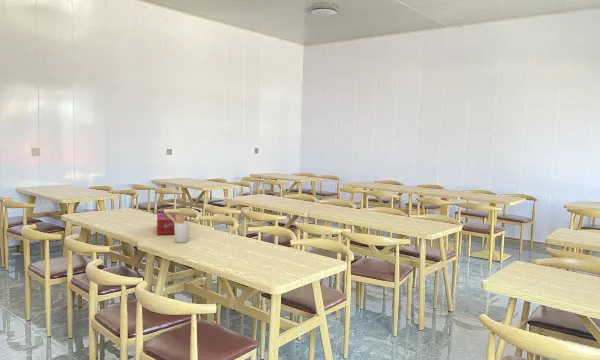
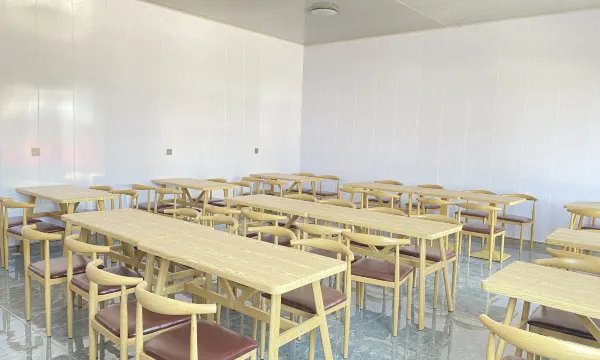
- tissue box [156,212,181,236]
- utensil holder [166,213,191,244]
